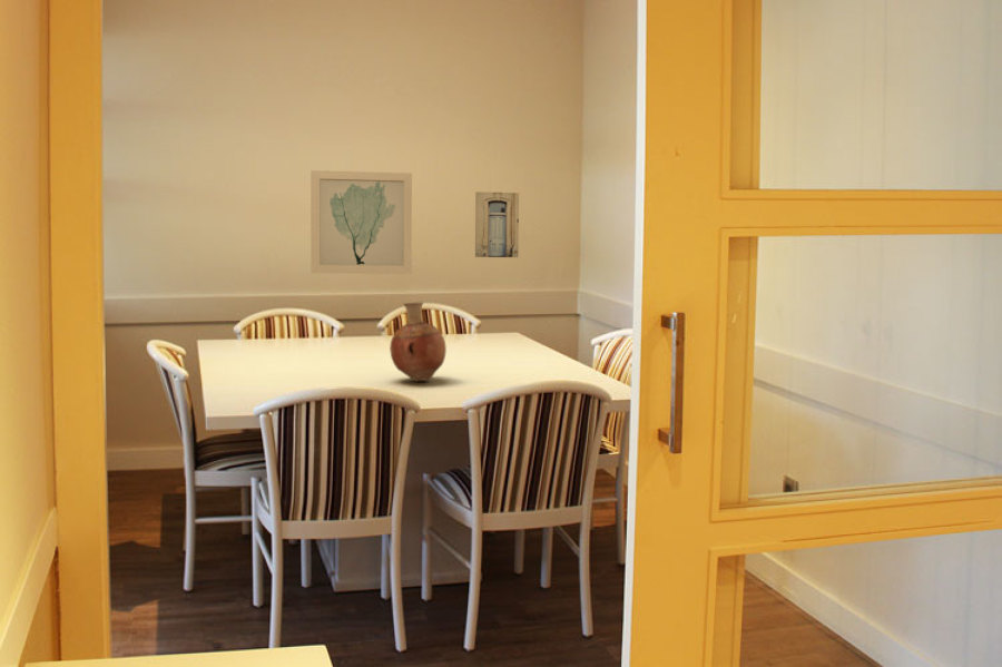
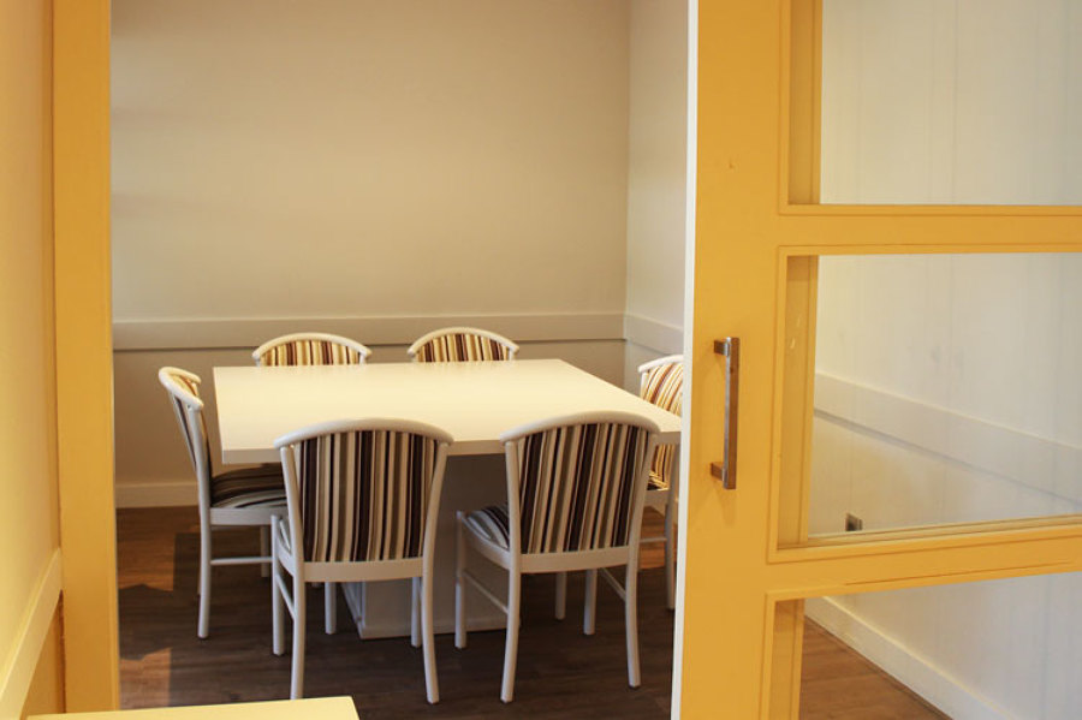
- wall art [310,169,413,275]
- wall art [474,190,520,258]
- vase [389,301,448,383]
